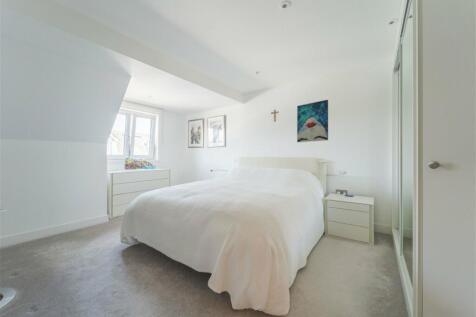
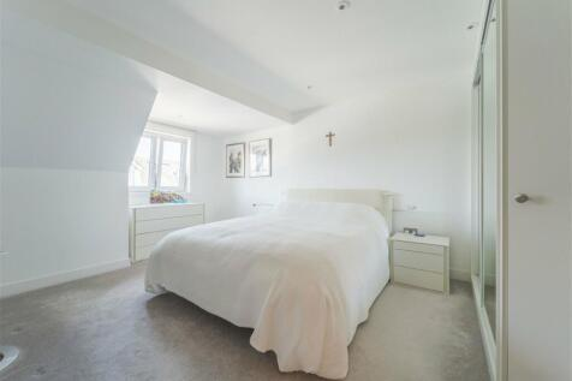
- wall art [296,99,329,143]
